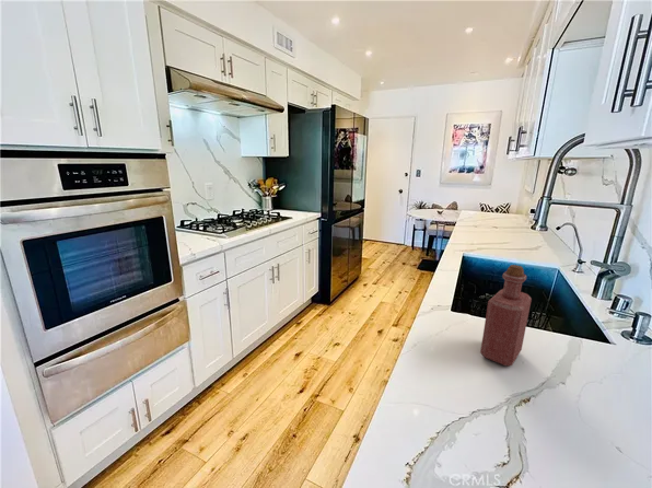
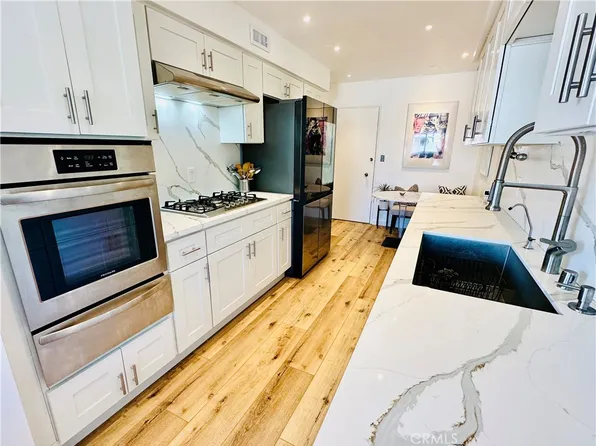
- bottle [479,264,533,368]
